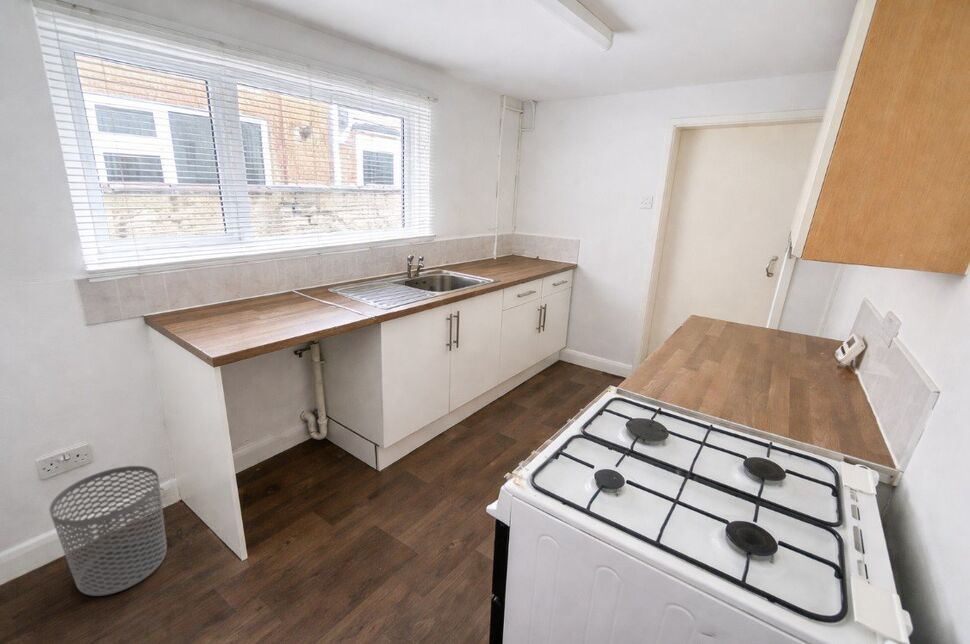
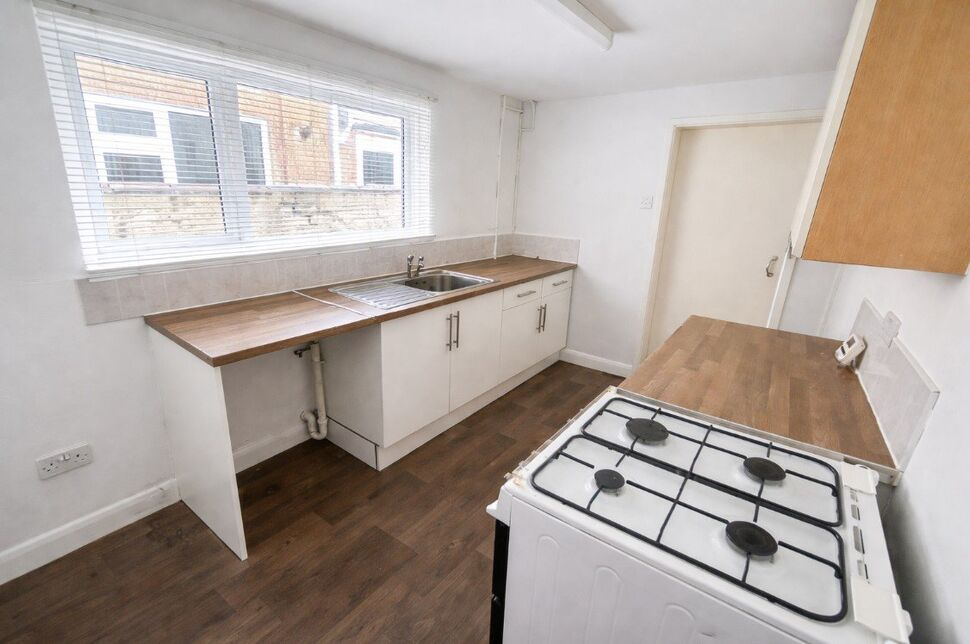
- waste bin [48,465,168,597]
